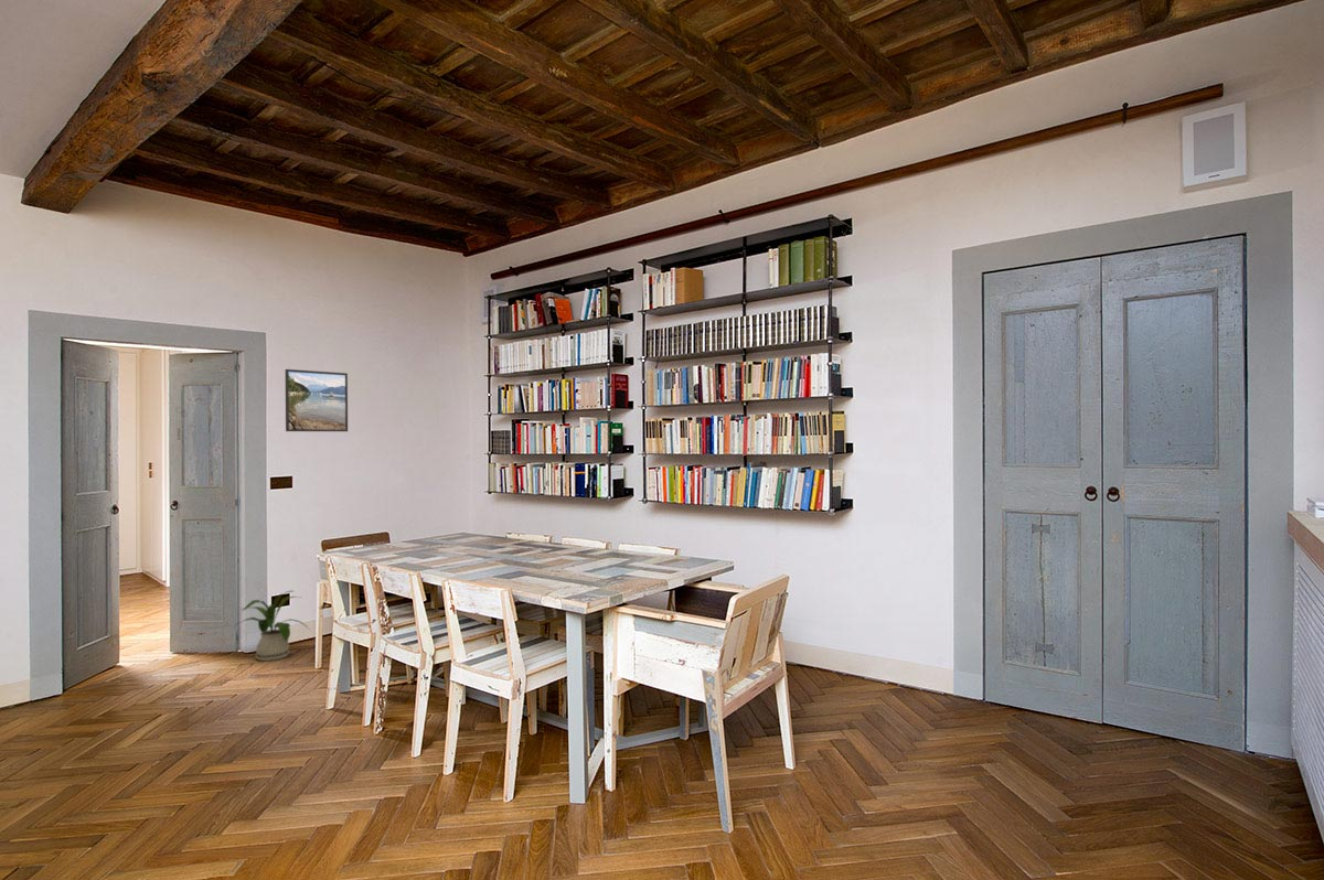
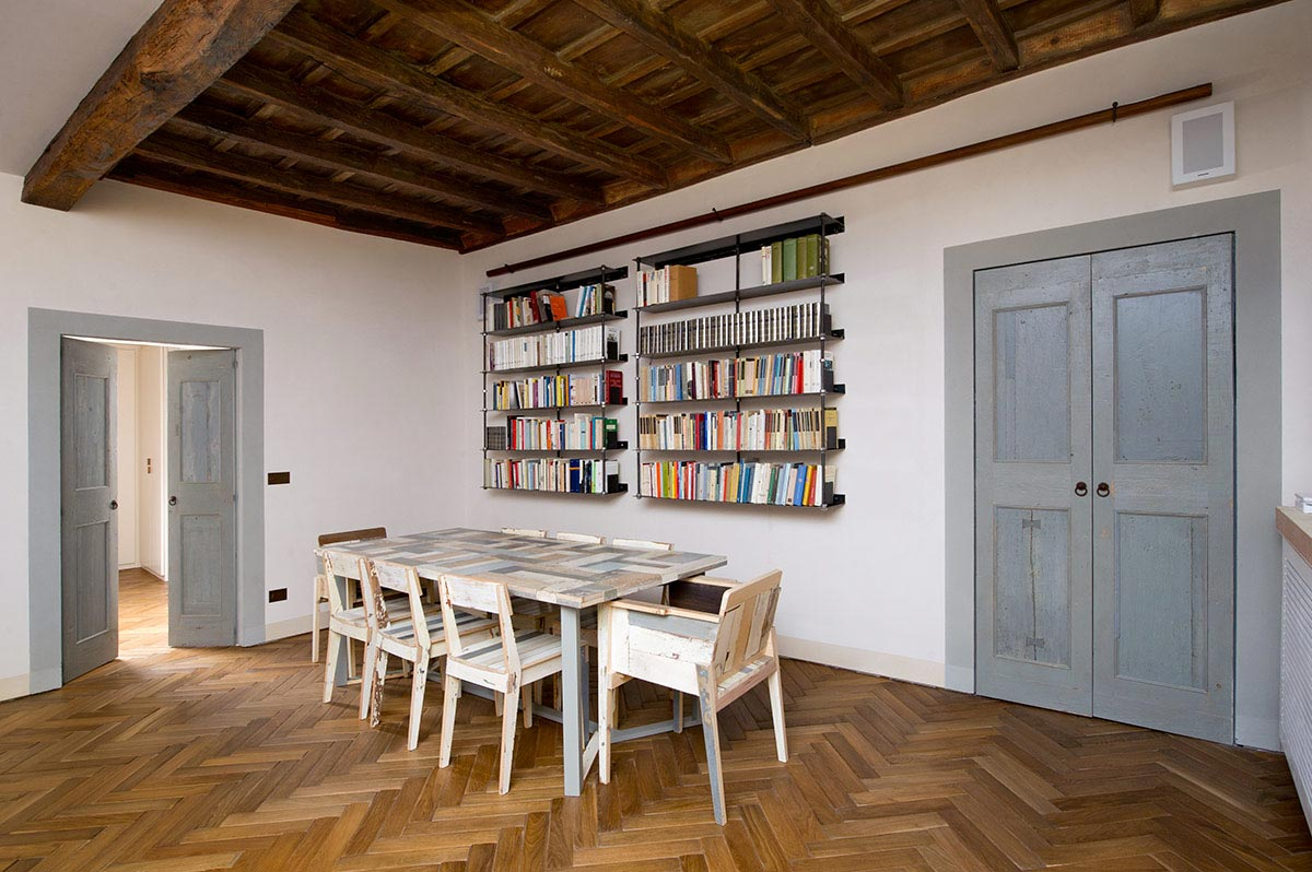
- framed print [285,368,349,432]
- house plant [232,590,311,663]
